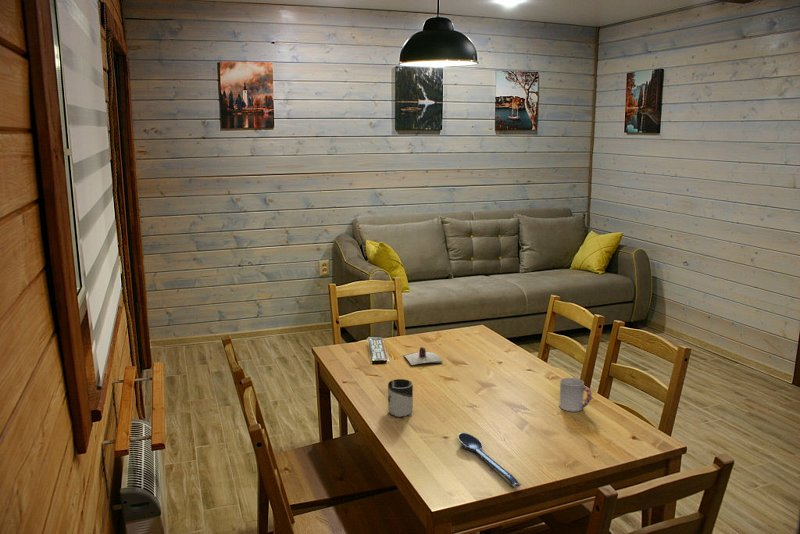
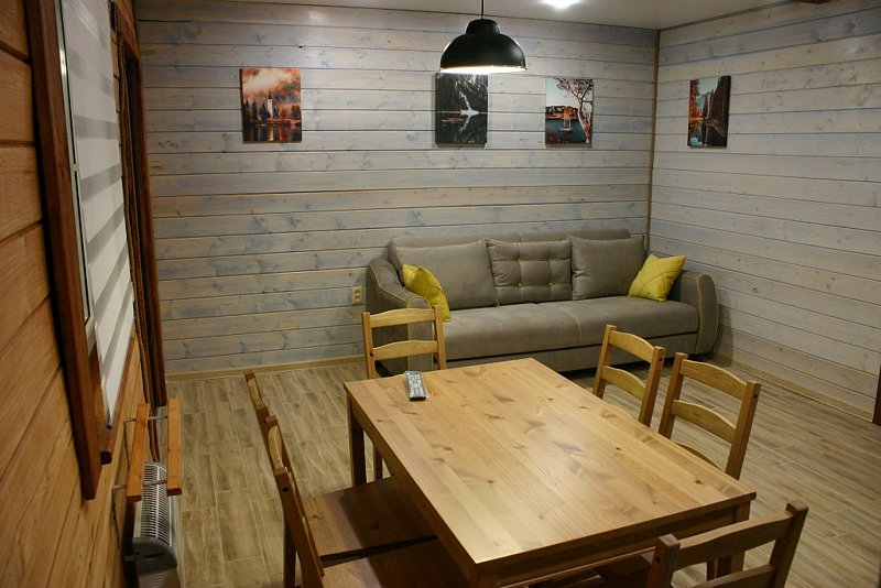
- cup [558,377,593,412]
- cup [387,378,414,418]
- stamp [402,346,444,366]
- spoon [457,432,522,488]
